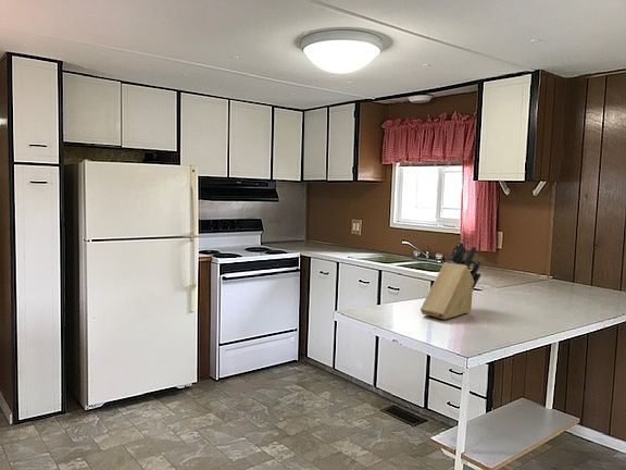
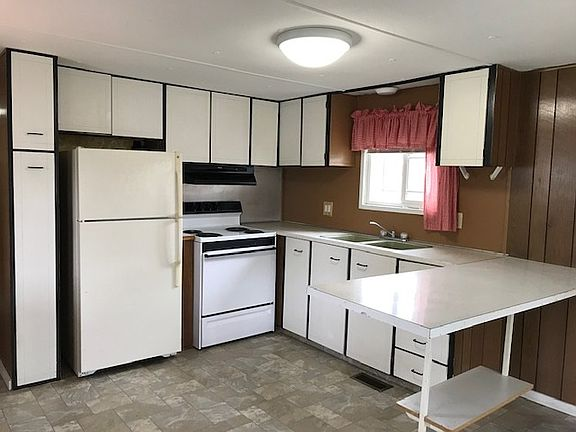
- knife block [420,240,483,320]
